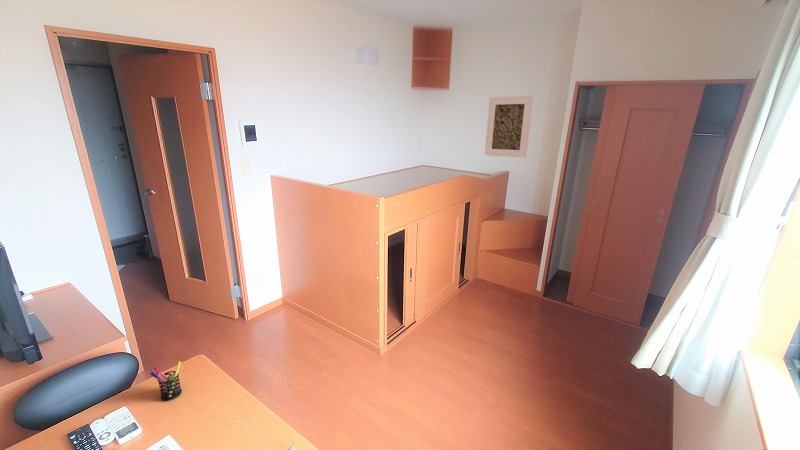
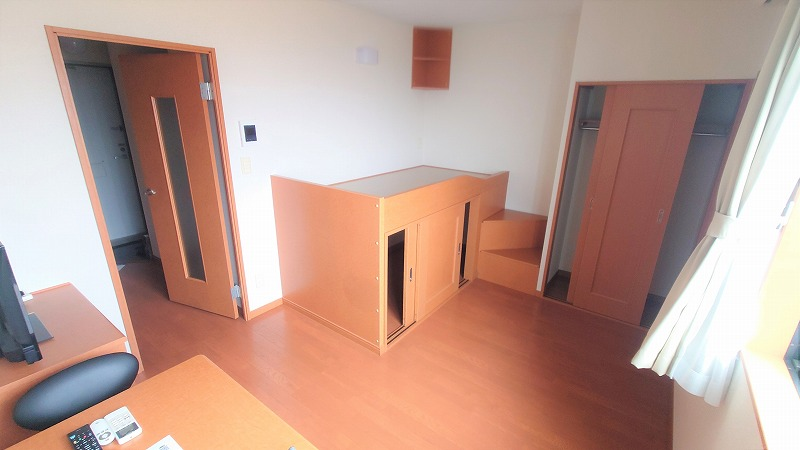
- pen holder [149,360,183,402]
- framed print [484,95,534,159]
